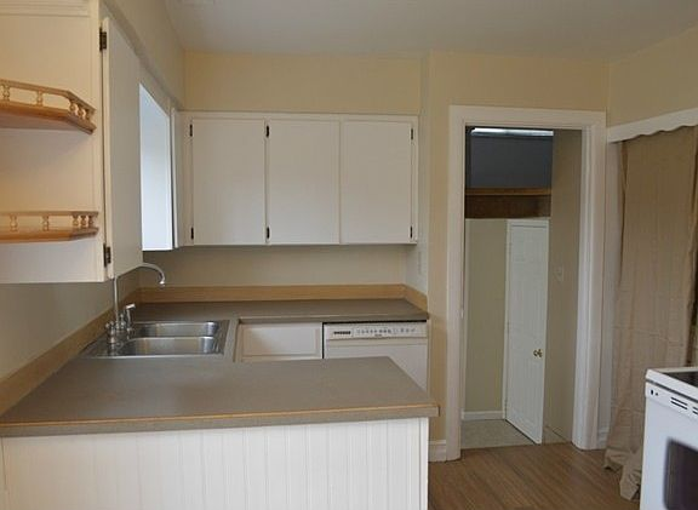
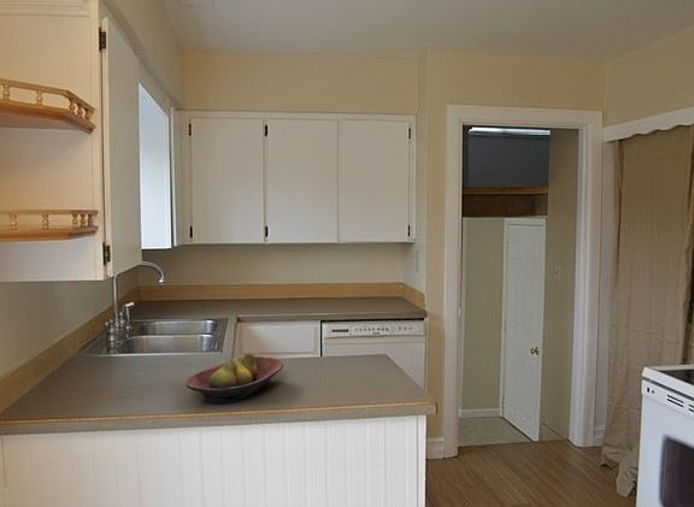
+ fruit bowl [184,352,284,405]
